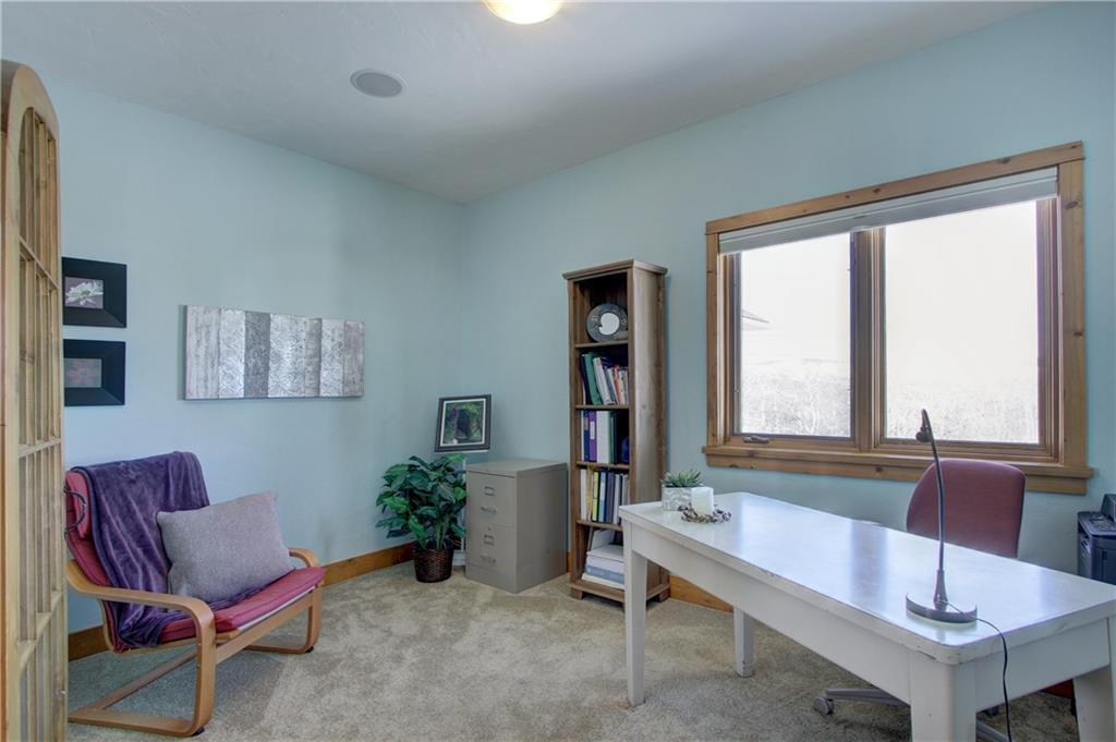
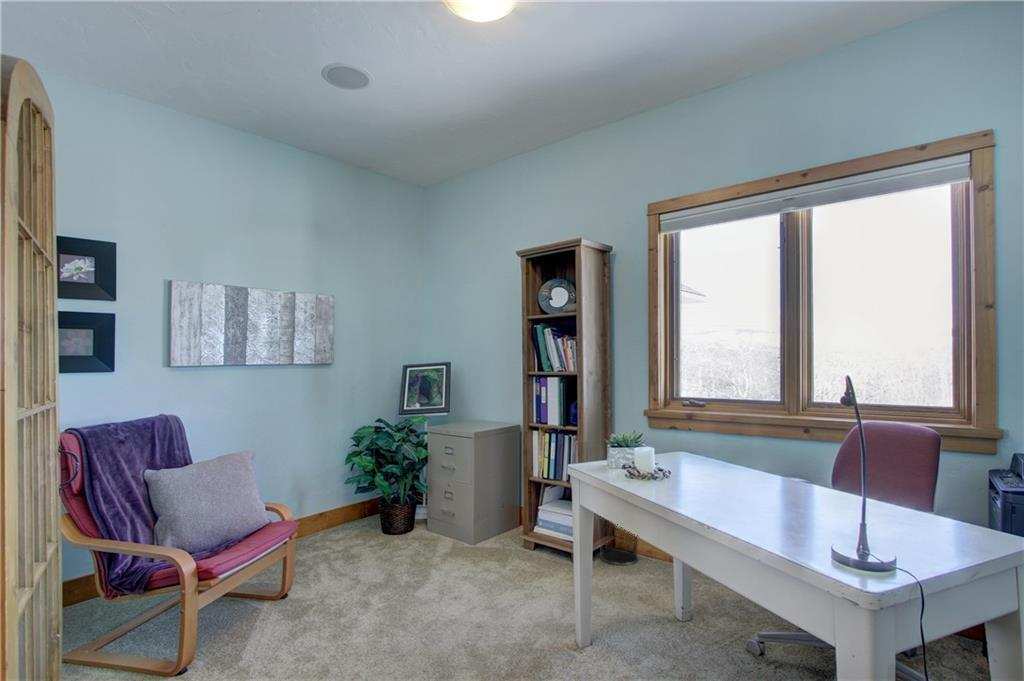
+ waste bin [597,516,640,566]
